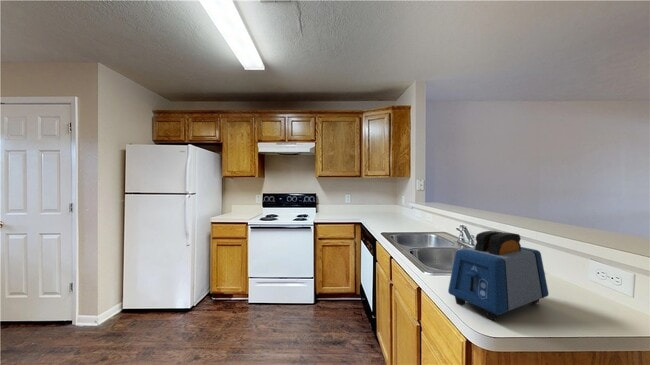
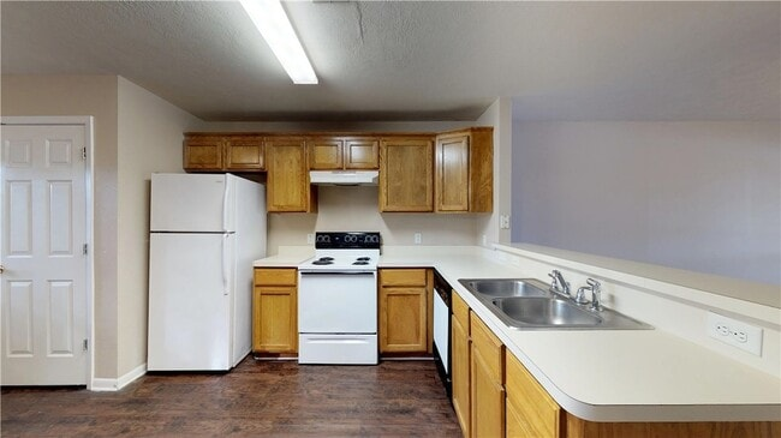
- toaster [447,230,550,321]
